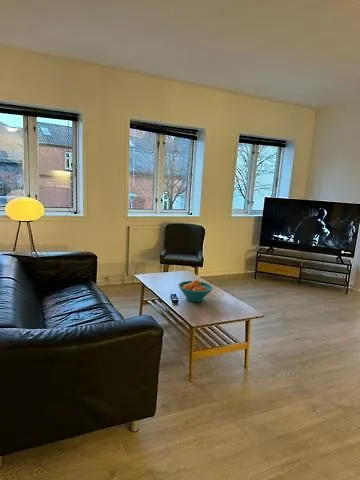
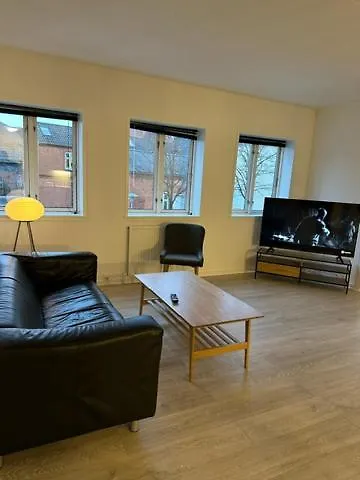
- fruit bowl [177,279,214,303]
